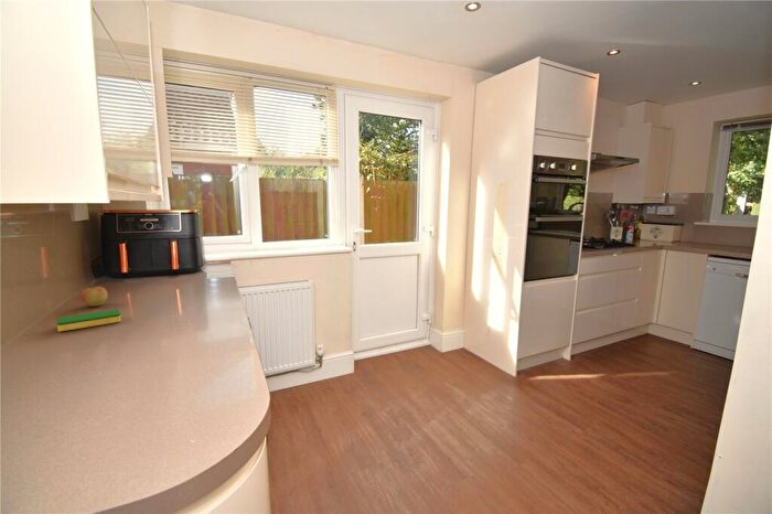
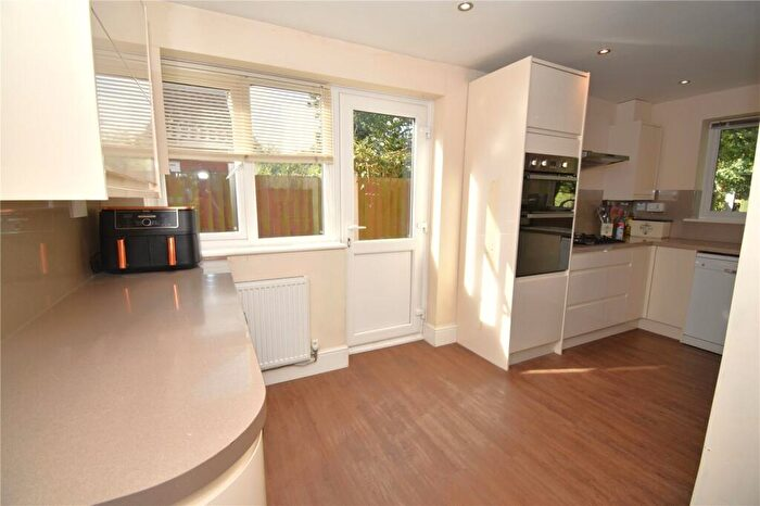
- dish sponge [56,308,122,333]
- apple [79,281,109,308]
